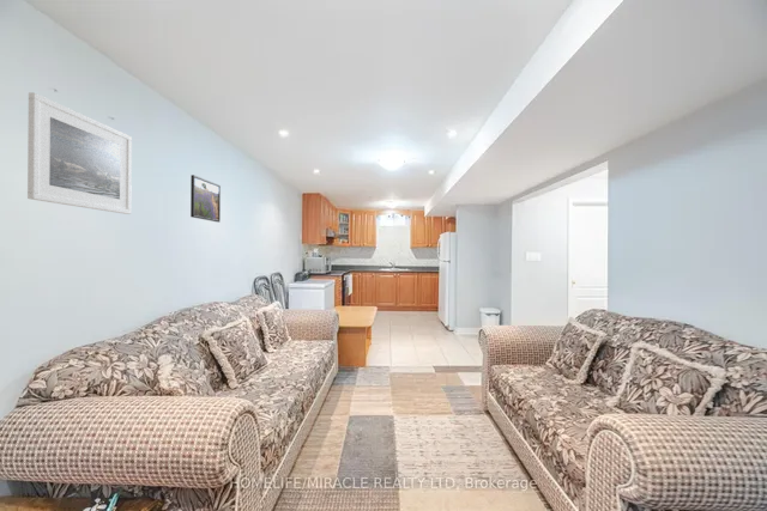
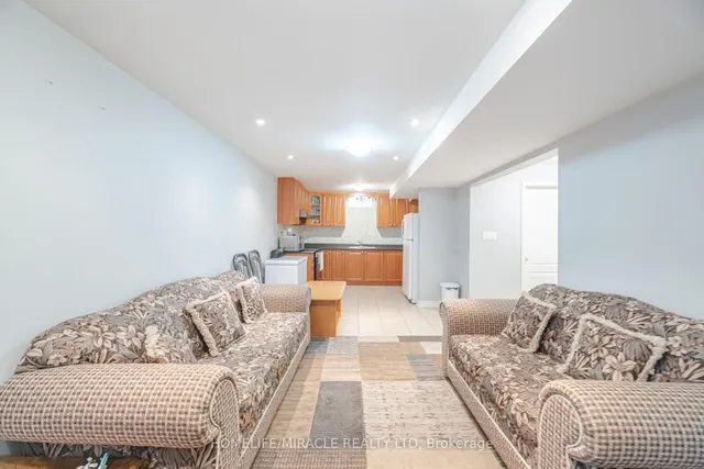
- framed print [26,91,133,215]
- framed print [189,174,222,224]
